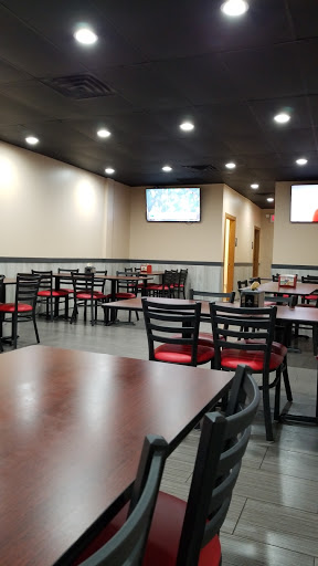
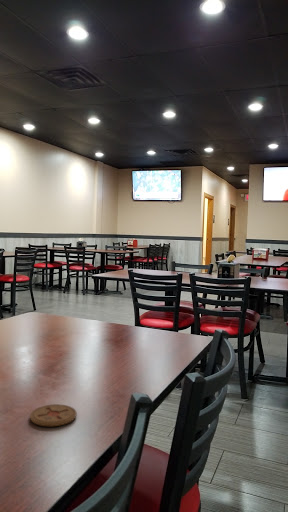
+ coaster [29,403,78,427]
